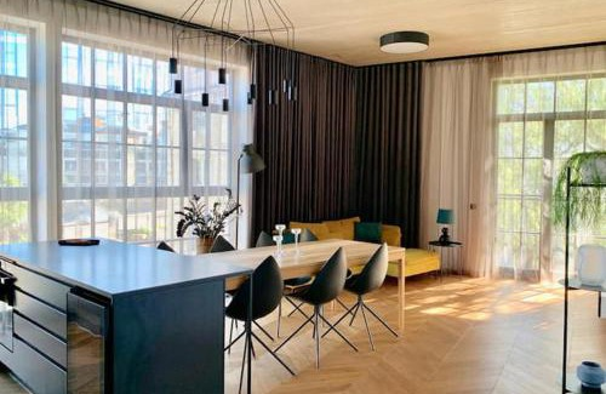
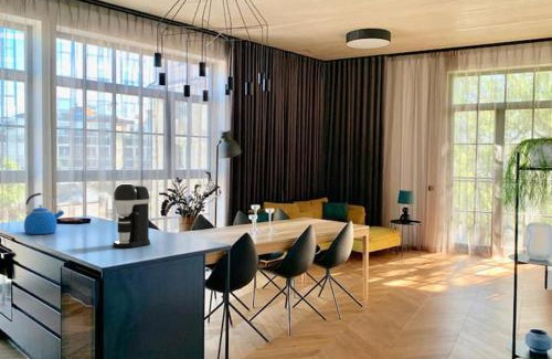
+ kettle [23,192,65,235]
+ coffee maker [112,182,151,249]
